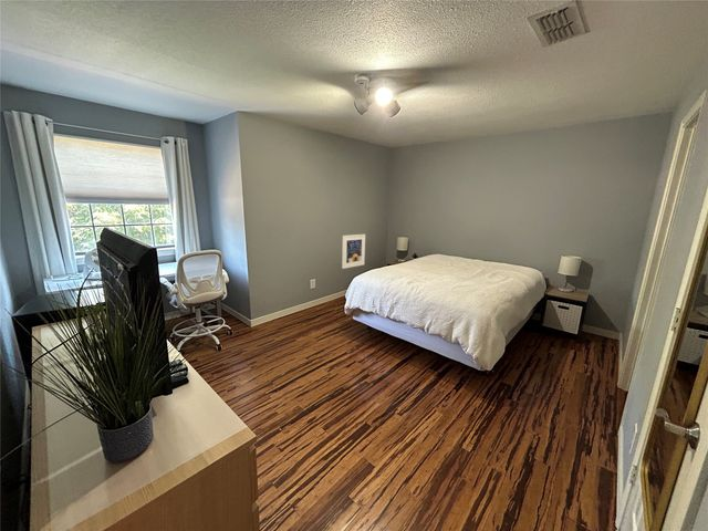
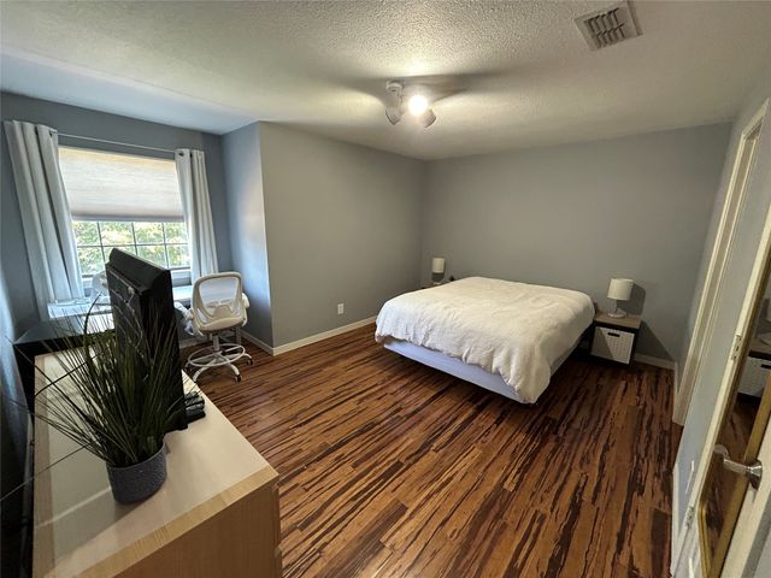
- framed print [341,233,366,270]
